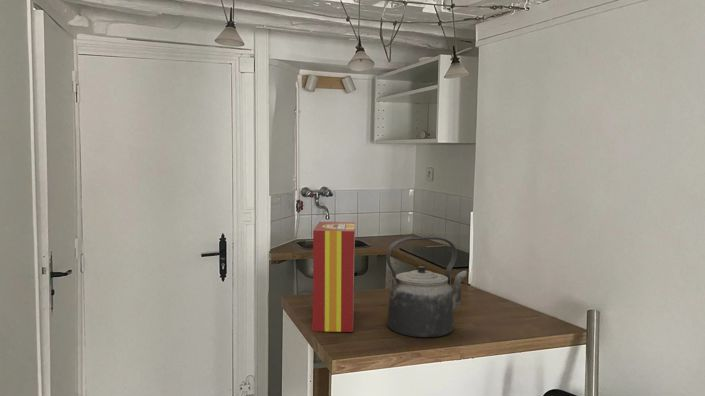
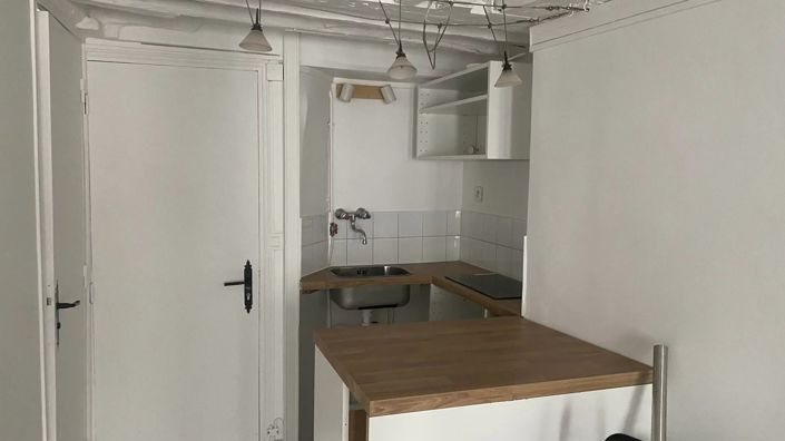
- cereal box [311,221,356,333]
- kettle [385,235,468,338]
